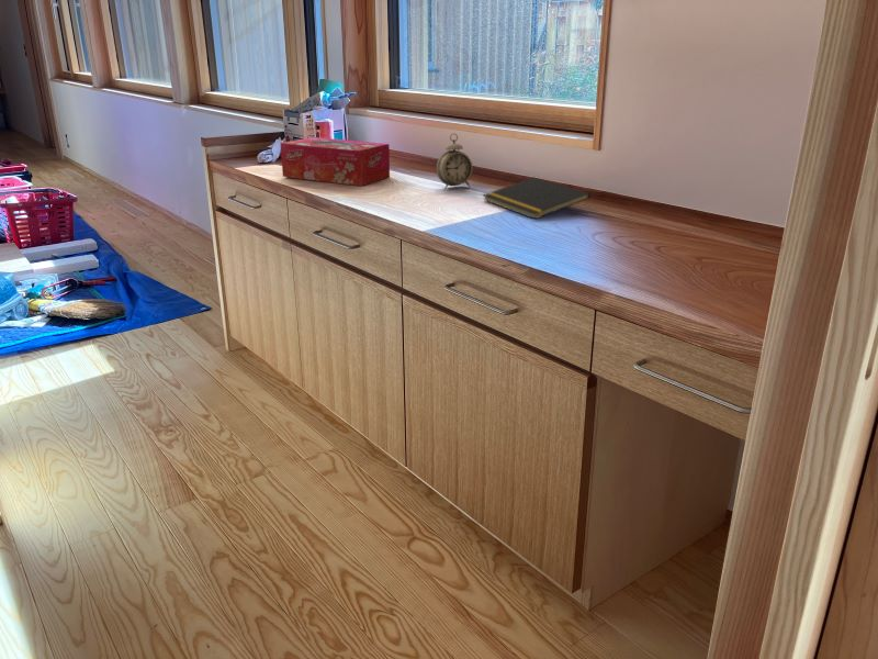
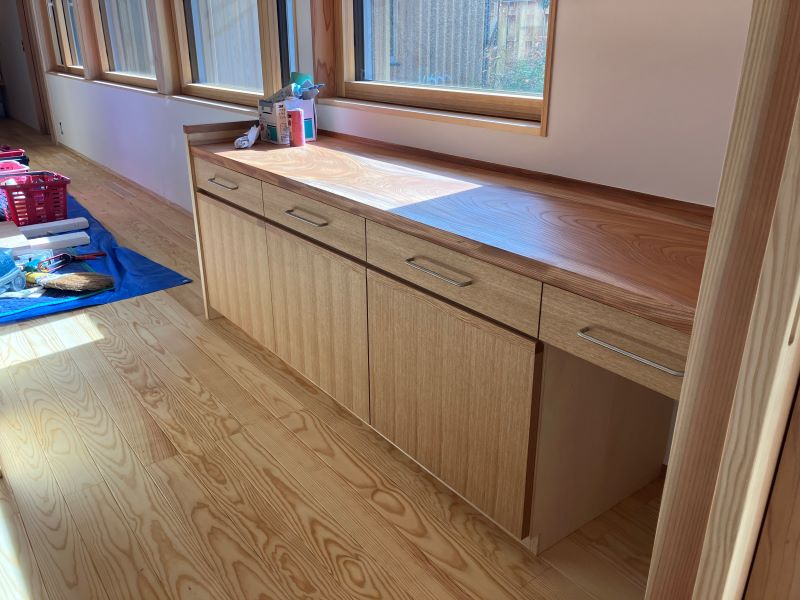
- tissue box [279,136,391,187]
- notepad [482,176,592,220]
- alarm clock [436,133,474,190]
